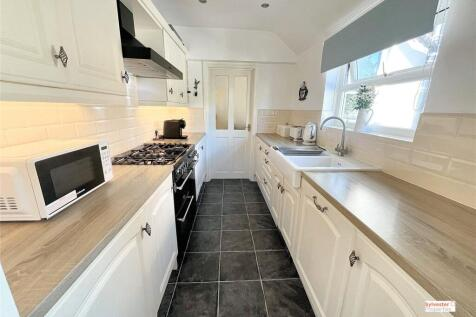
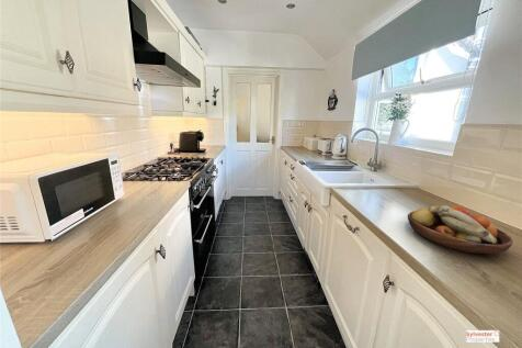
+ fruit bowl [407,204,514,255]
